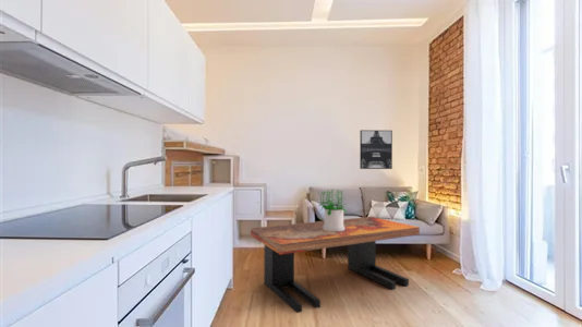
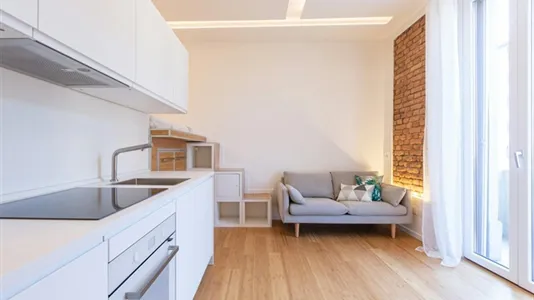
- potted plant [316,189,348,231]
- coffee table [250,216,421,314]
- wall art [359,129,393,170]
